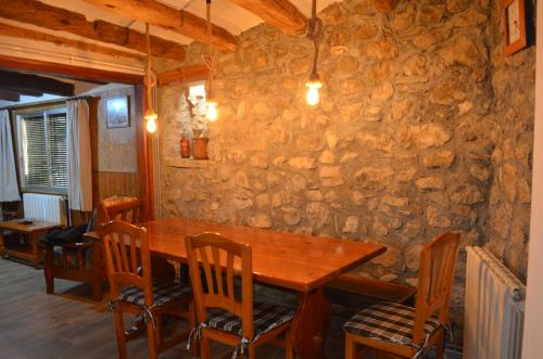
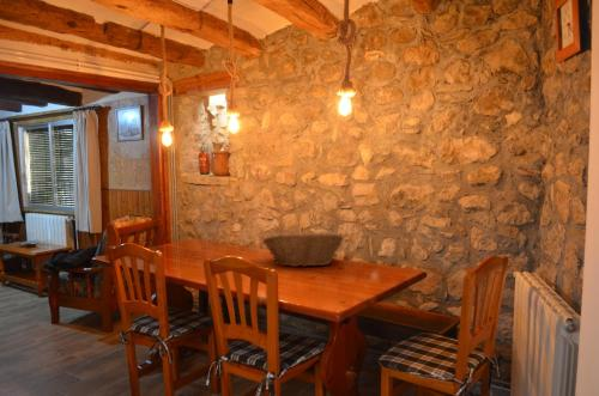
+ fruit basket [261,232,345,268]
